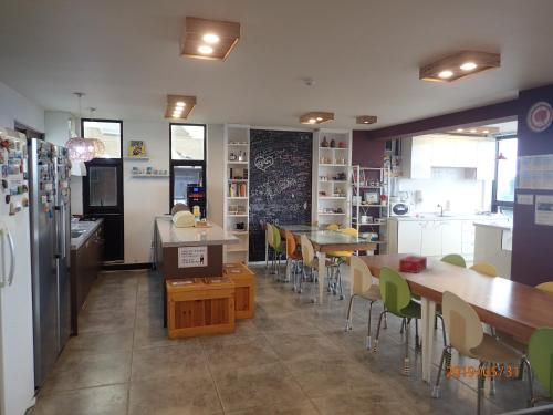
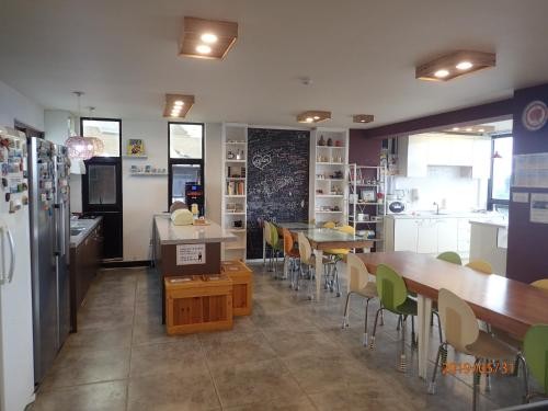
- tissue box [398,255,428,274]
